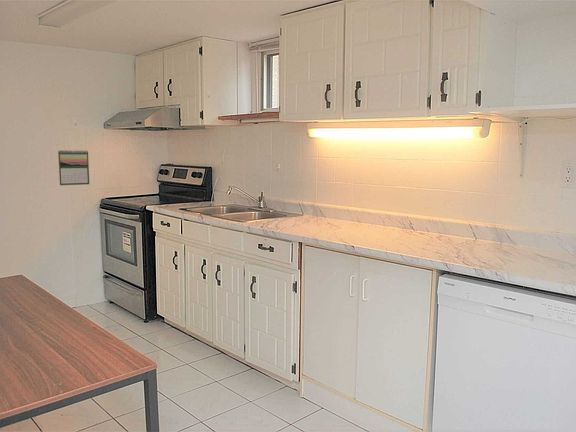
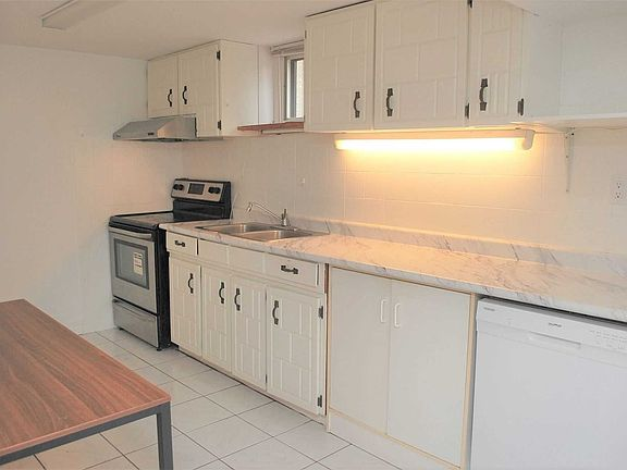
- calendar [57,149,90,186]
